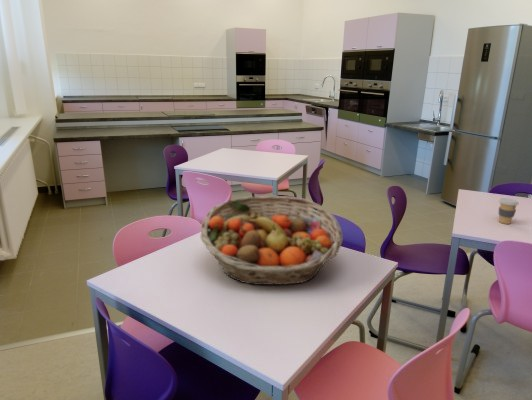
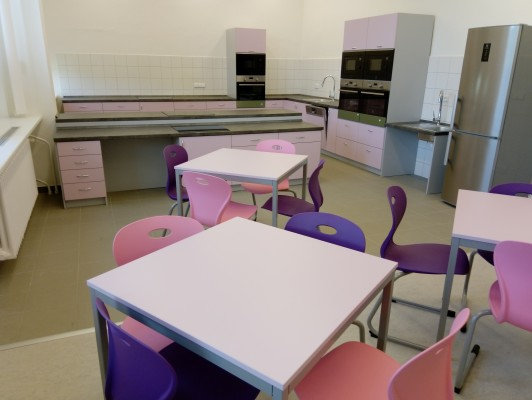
- coffee cup [498,197,520,225]
- fruit basket [199,195,344,286]
